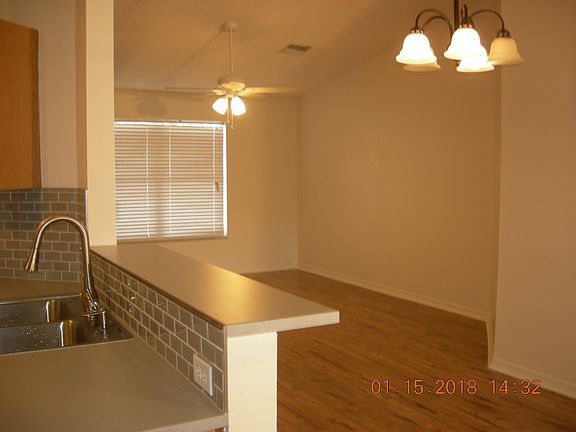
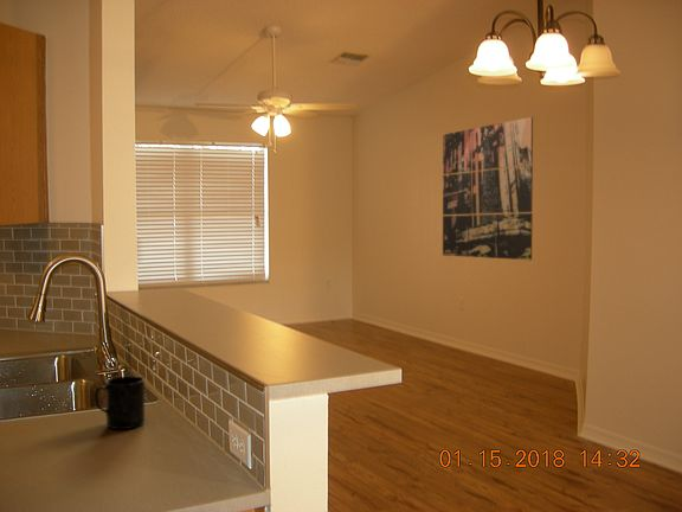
+ wall art [442,116,534,261]
+ mug [94,375,146,430]
